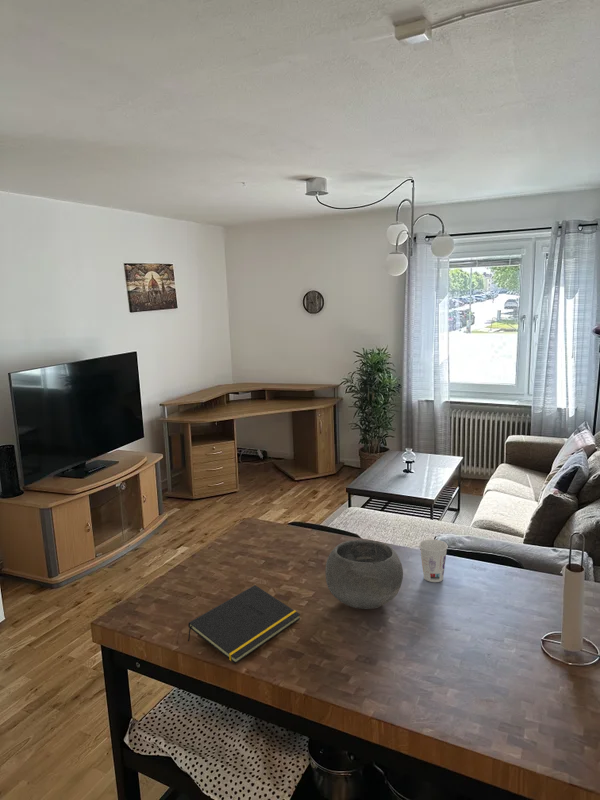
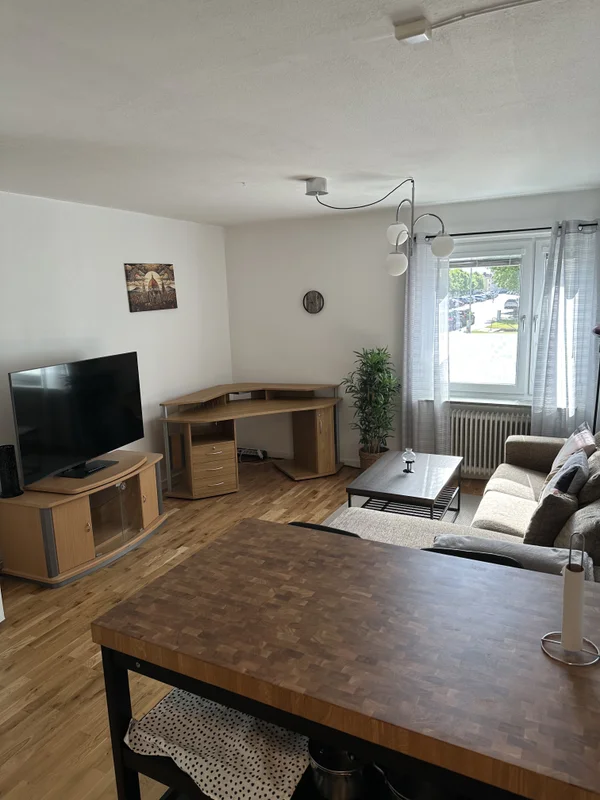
- cup [418,539,449,583]
- bowl [324,539,404,610]
- notepad [187,584,301,665]
